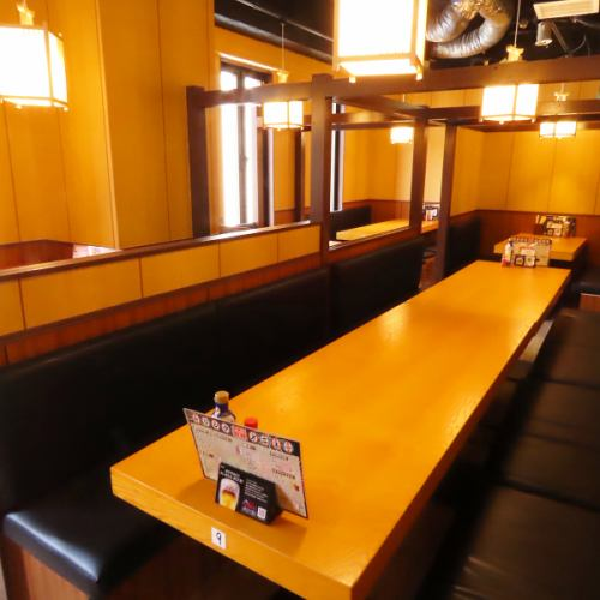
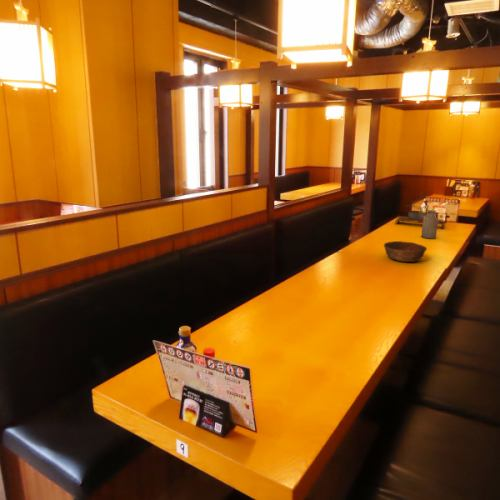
+ bonsai tree [394,192,446,229]
+ bottle [420,209,439,240]
+ bowl [383,240,428,263]
